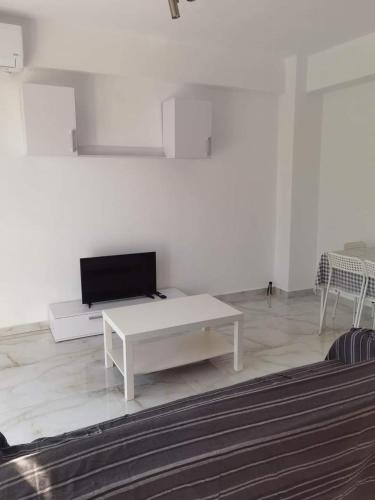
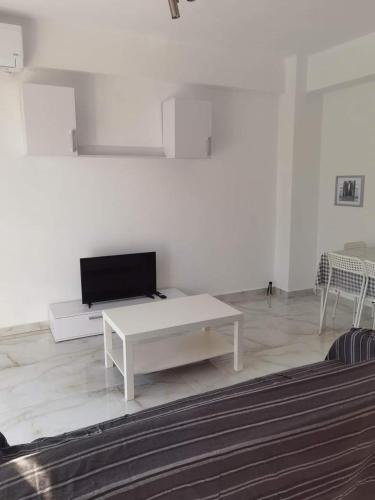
+ wall art [333,174,366,208]
